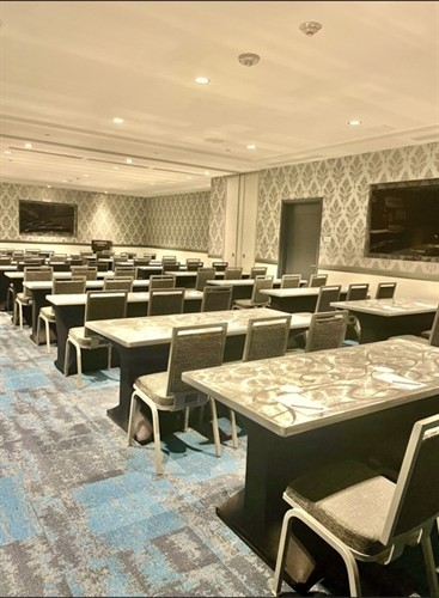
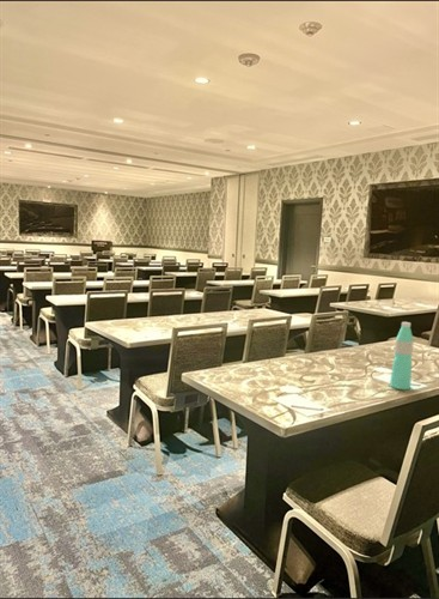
+ water bottle [389,321,415,391]
